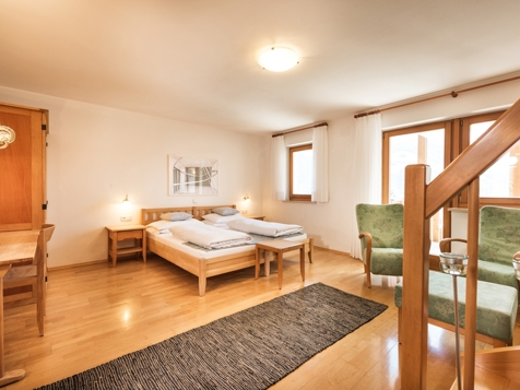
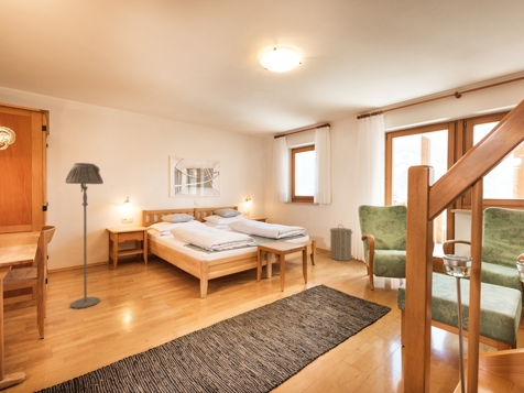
+ laundry hamper [329,223,354,262]
+ floor lamp [64,162,105,309]
